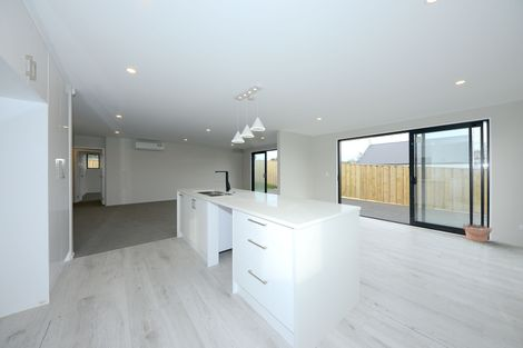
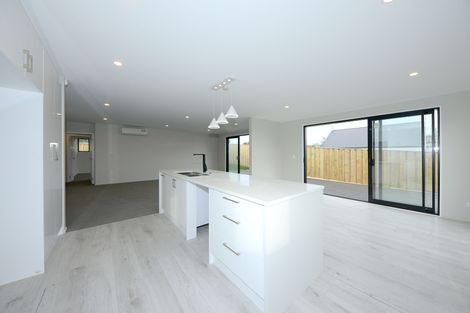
- bucket [462,222,493,243]
